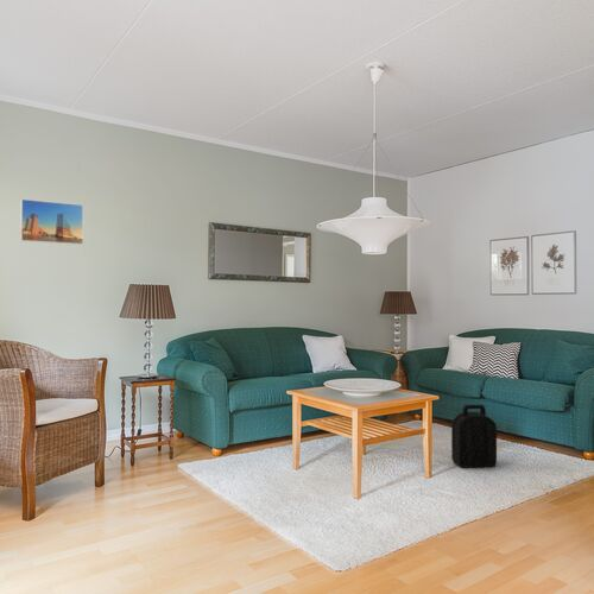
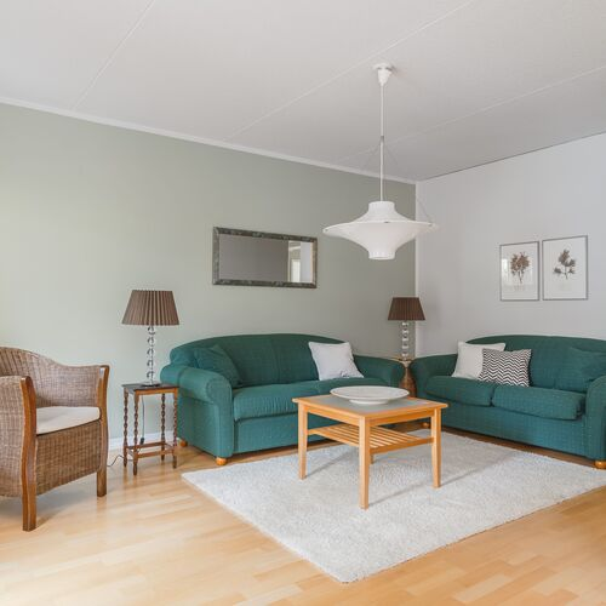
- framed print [19,198,84,246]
- backpack [450,404,498,469]
